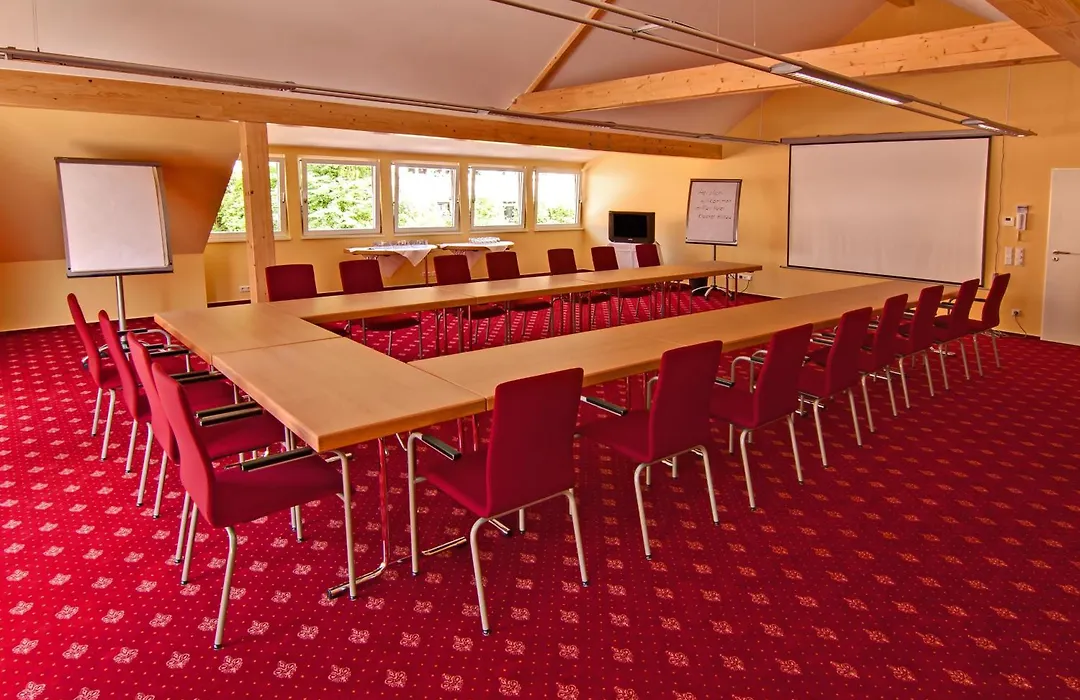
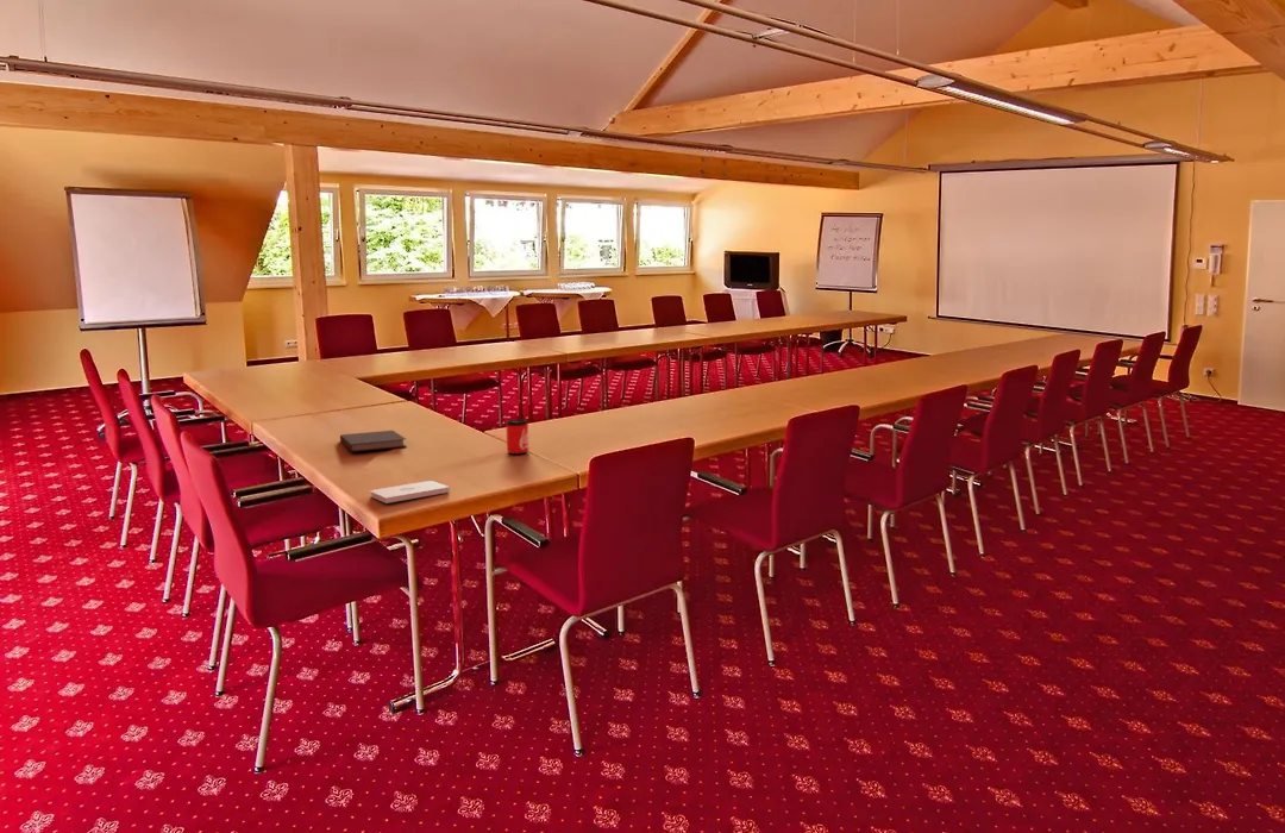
+ notepad [370,480,451,505]
+ notebook [339,430,407,453]
+ can [506,419,531,456]
